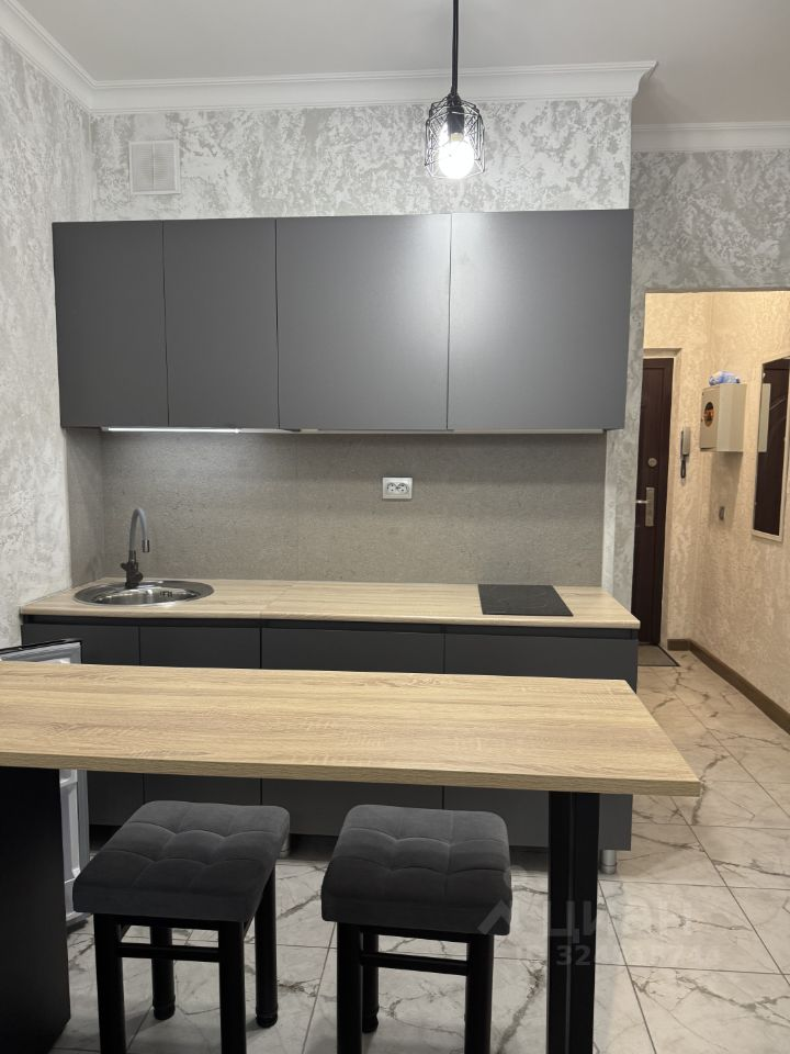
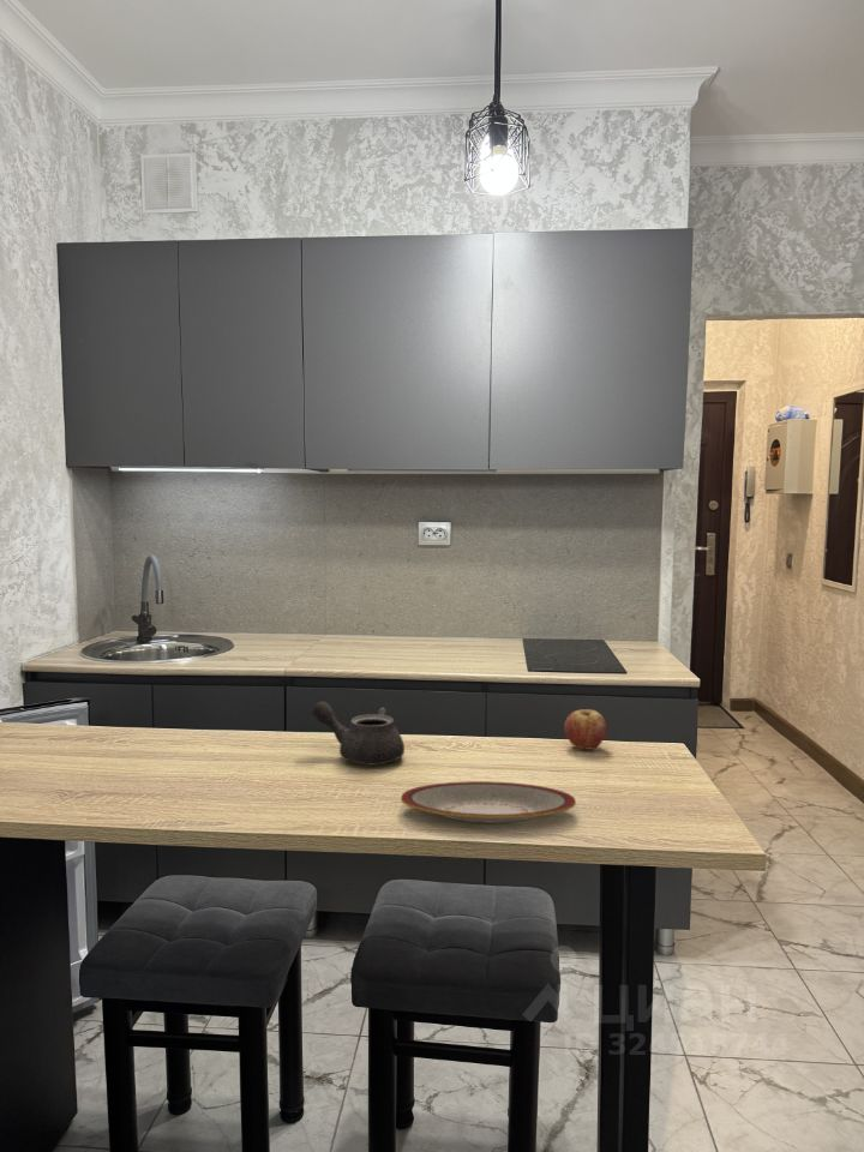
+ teapot [311,700,406,766]
+ fruit [563,708,607,751]
+ plate [400,780,577,823]
